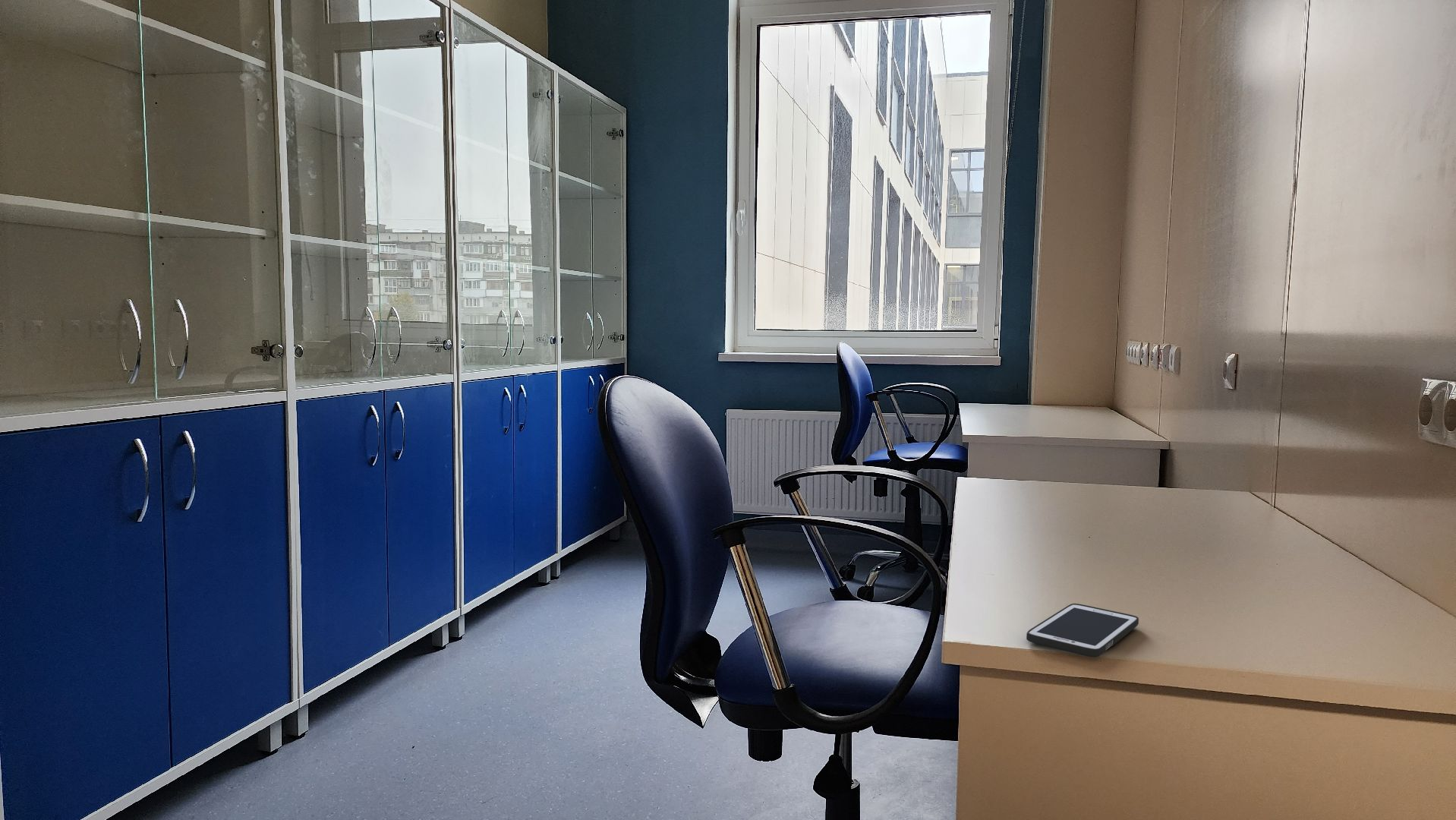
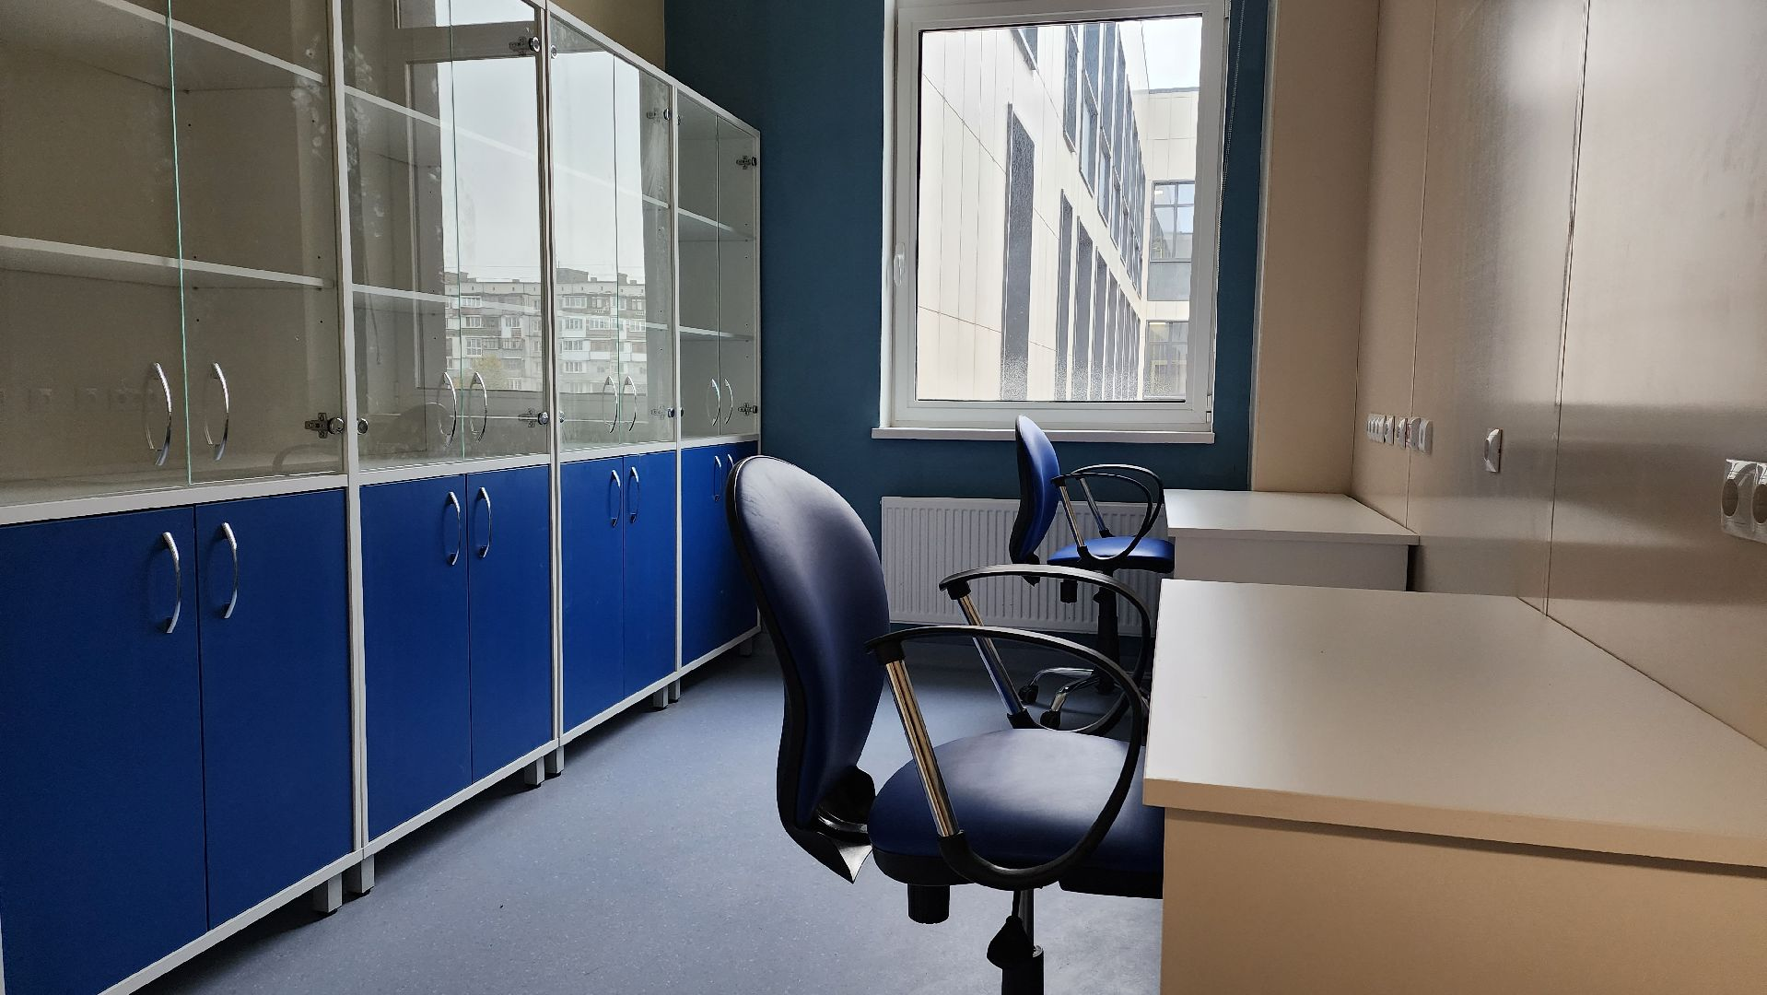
- cell phone [1026,603,1139,658]
